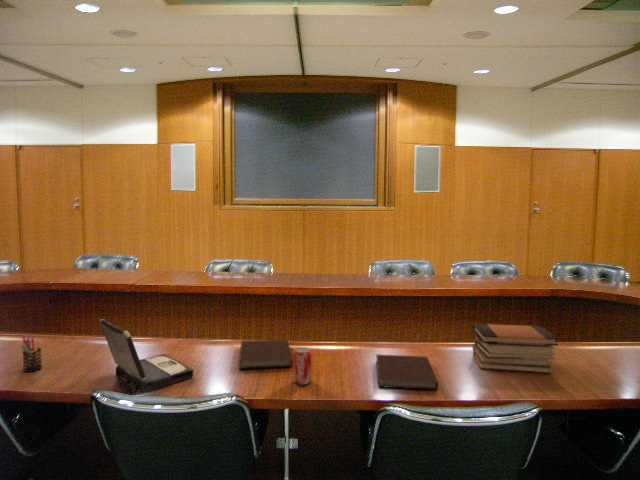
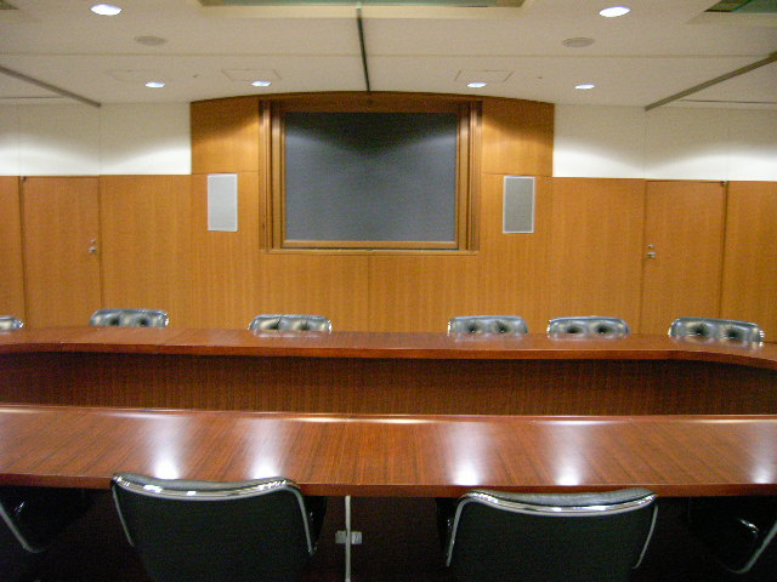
- beverage can [293,347,312,386]
- notebook [375,353,439,391]
- pen holder [20,335,43,373]
- laptop [98,318,194,396]
- book stack [472,323,559,374]
- notebook [238,339,294,370]
